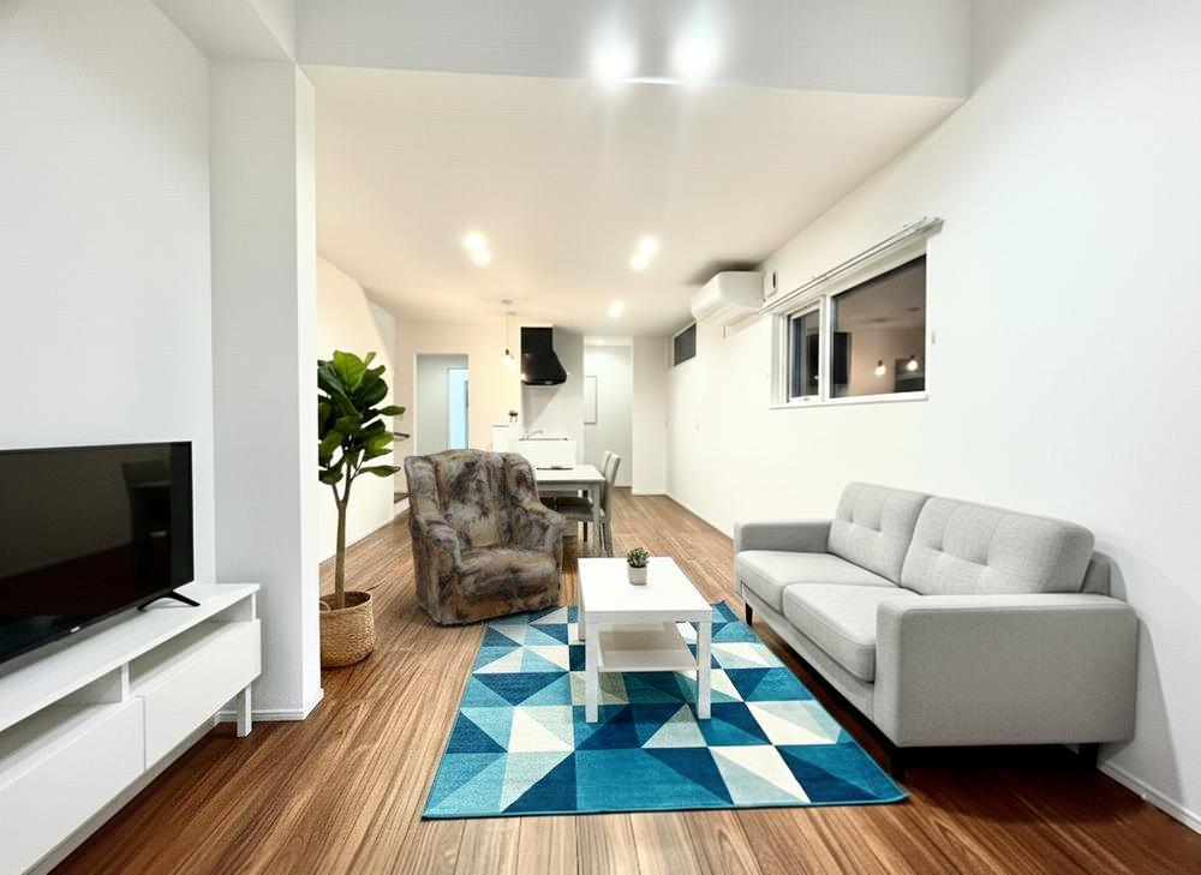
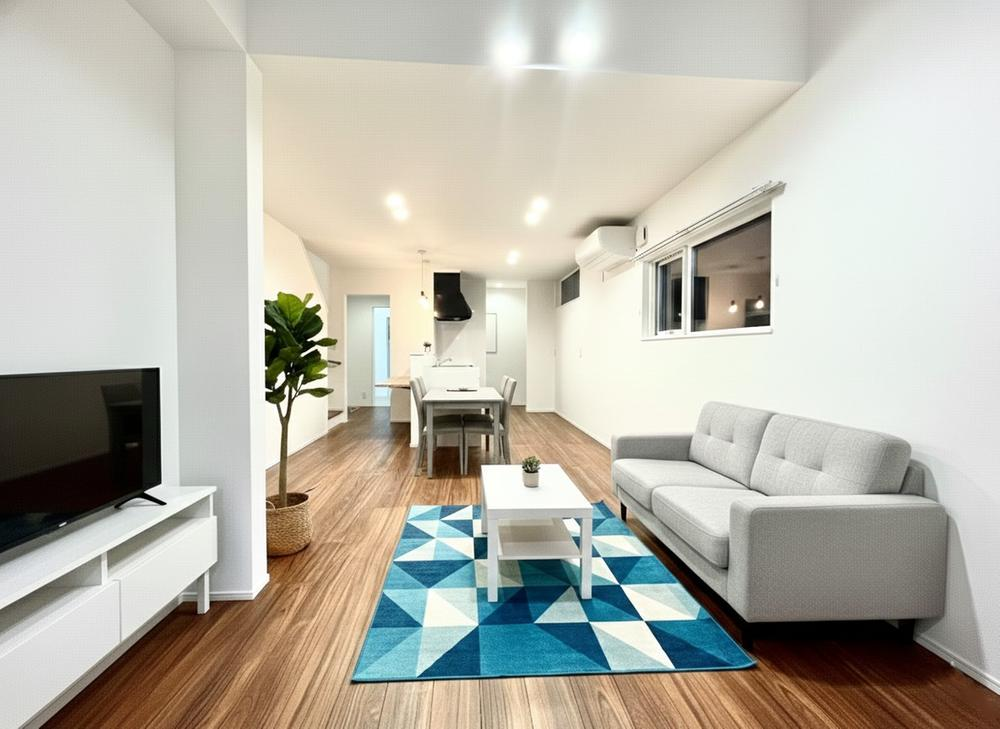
- armchair [402,448,568,628]
